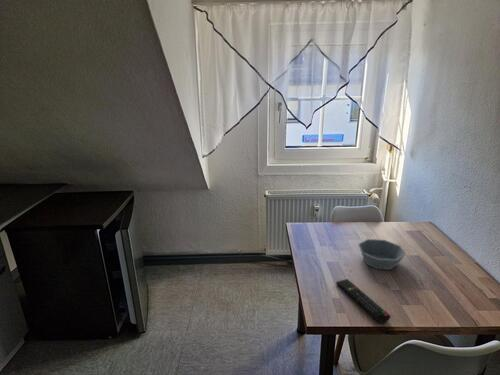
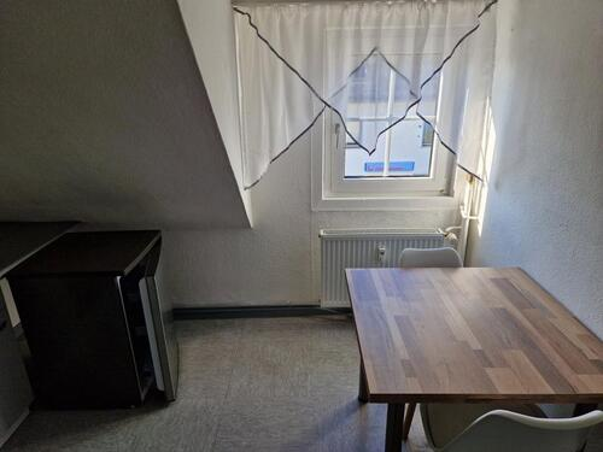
- remote control [335,278,392,324]
- bowl [357,238,407,271]
